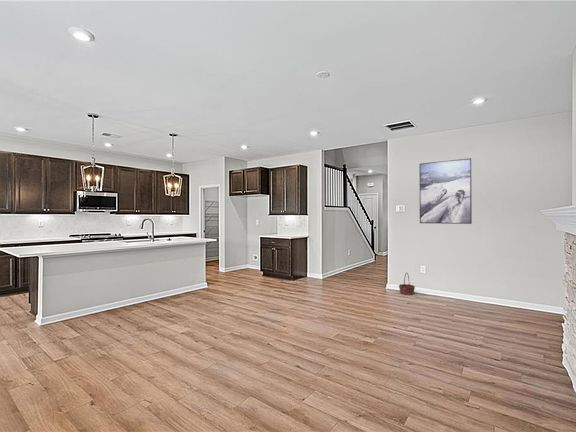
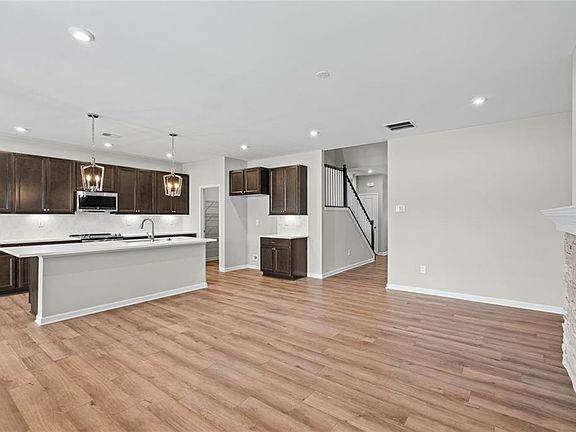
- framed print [418,157,473,225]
- basket [398,272,416,296]
